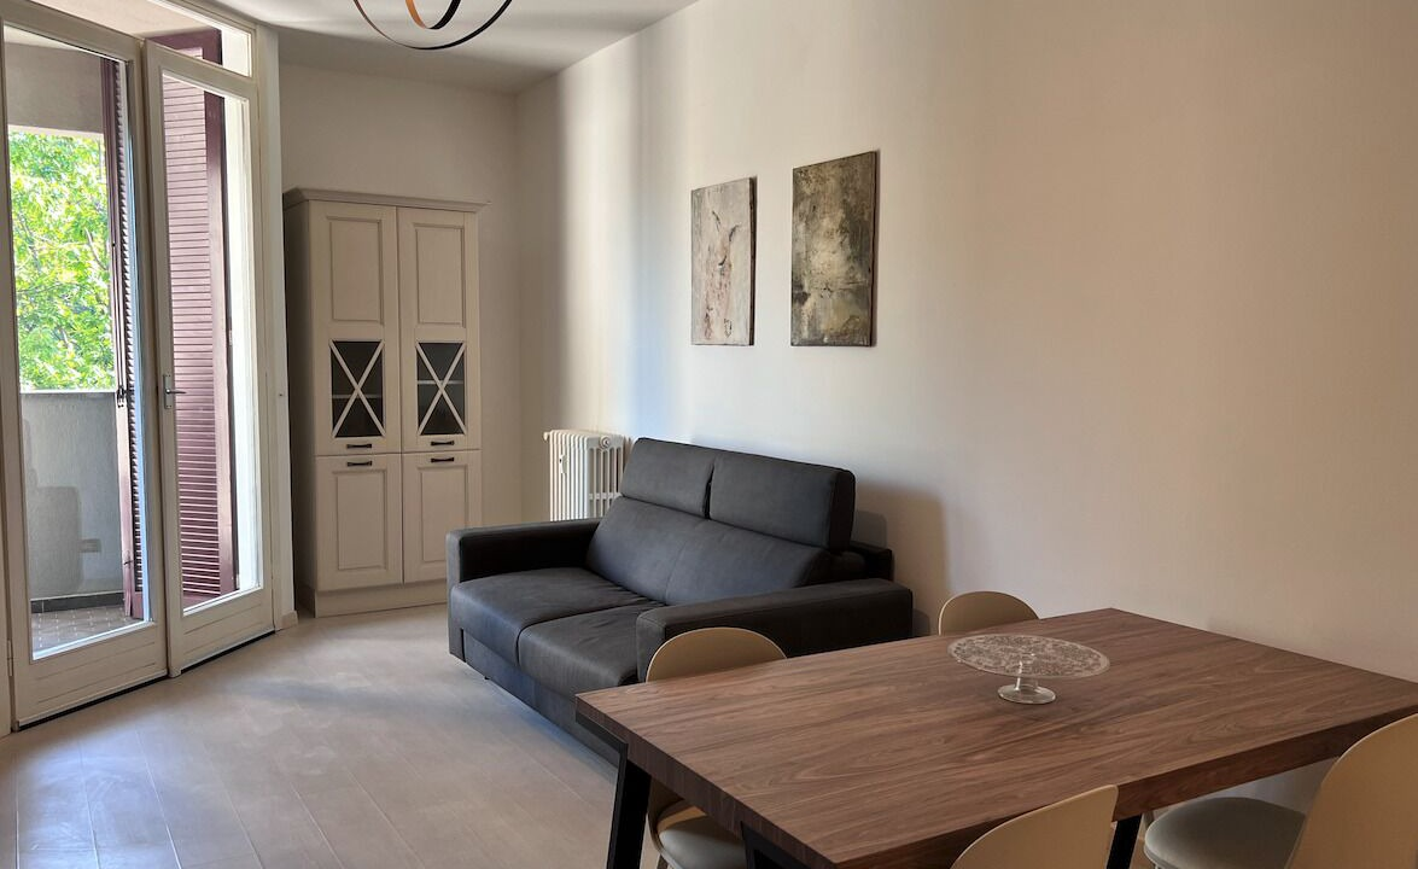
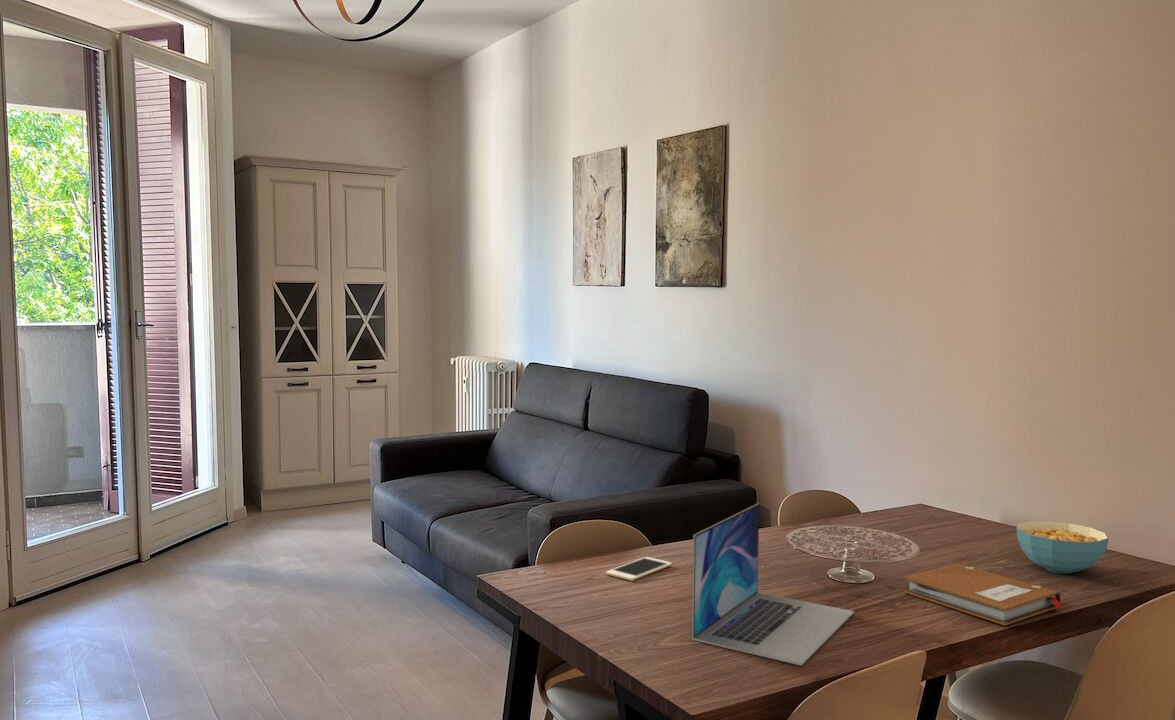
+ cell phone [605,556,673,582]
+ laptop [691,502,855,667]
+ notebook [903,563,1062,627]
+ cereal bowl [1015,520,1110,575]
